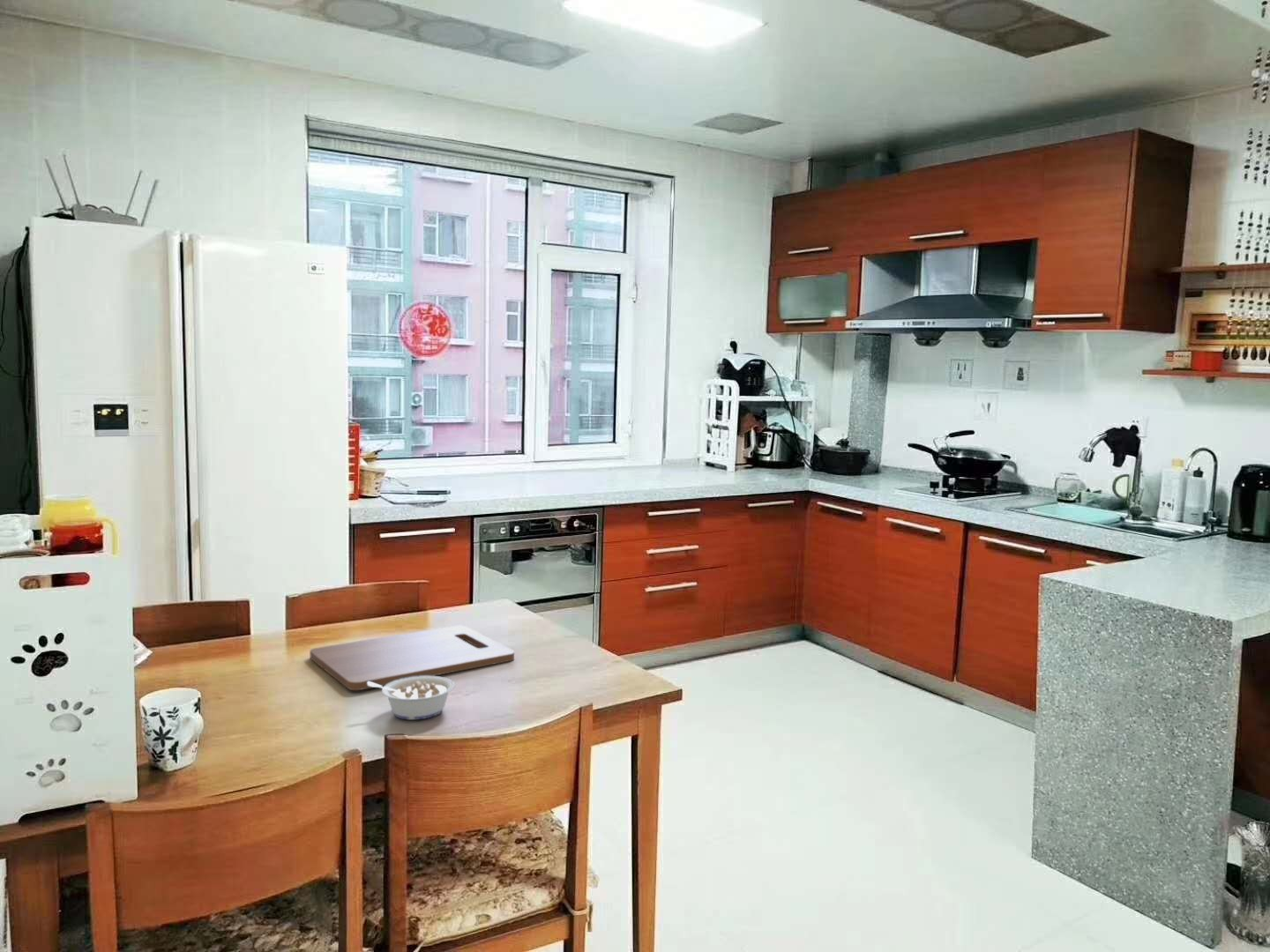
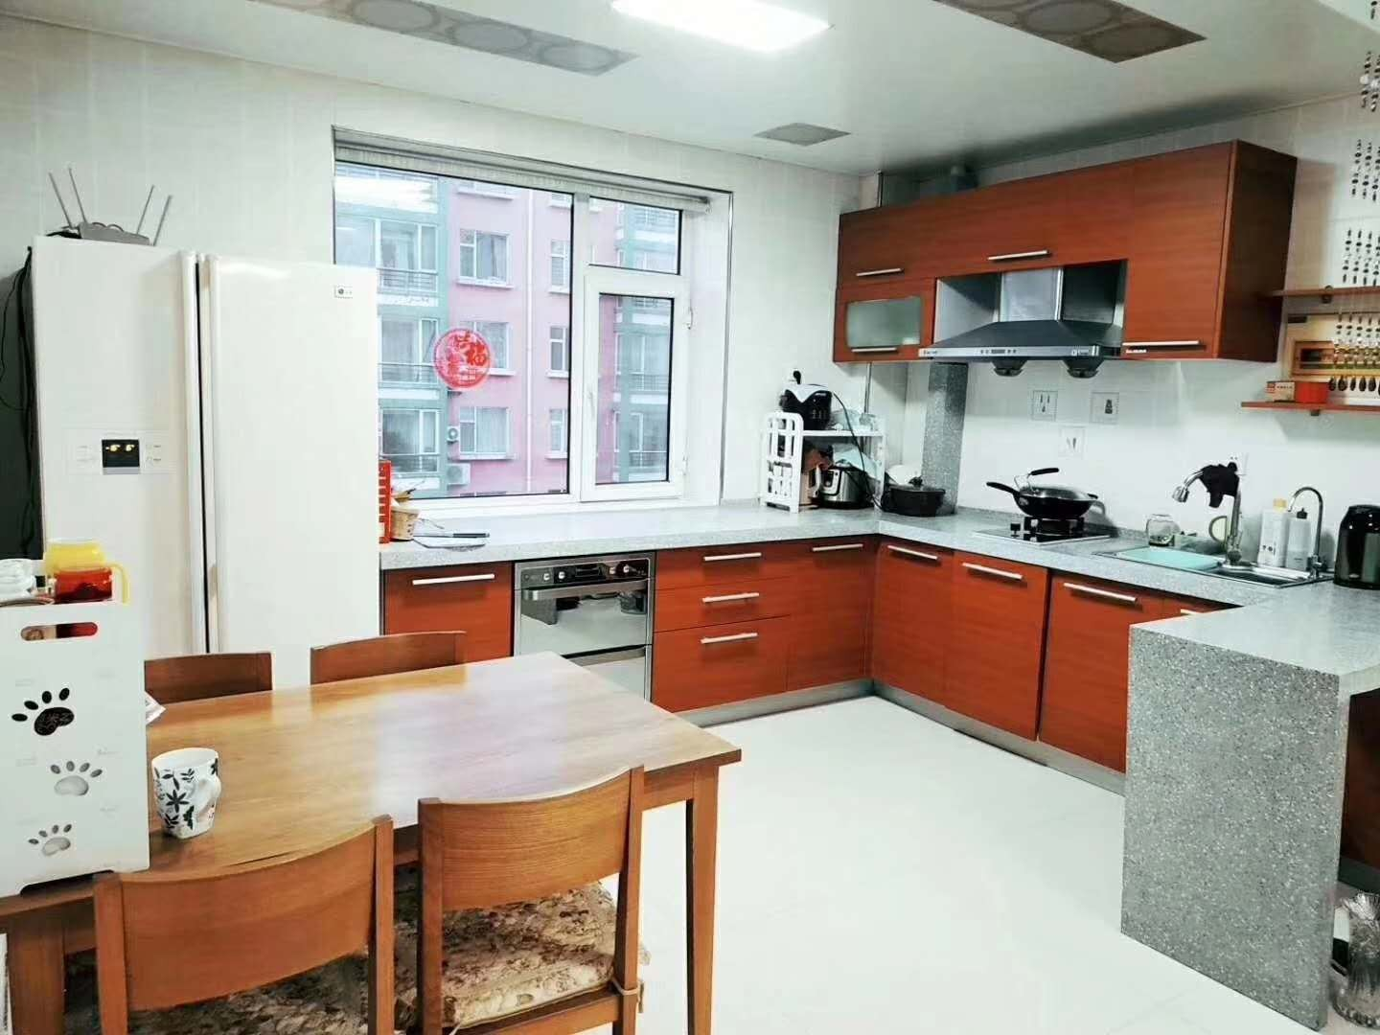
- cutting board [309,625,515,691]
- legume [367,675,456,720]
